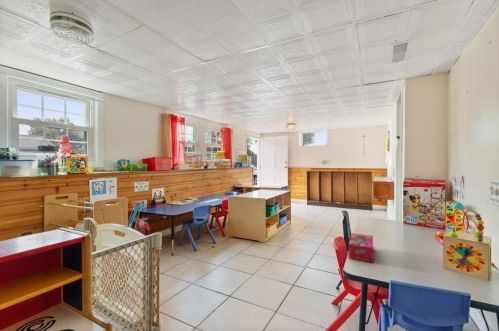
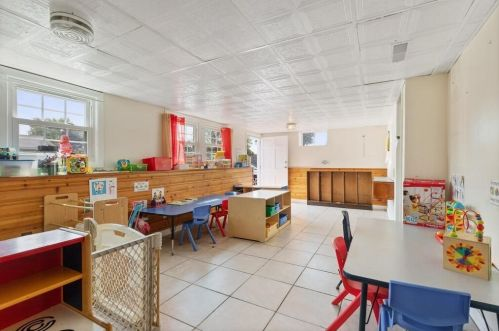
- tissue box [348,232,374,264]
